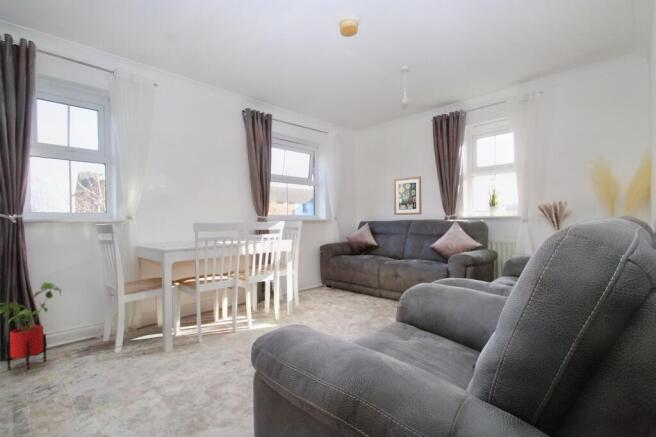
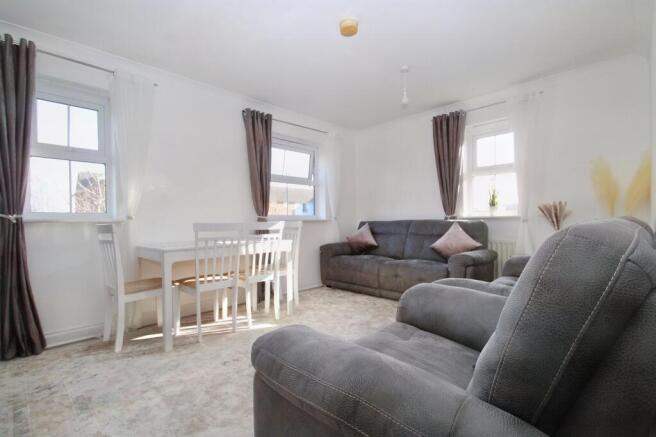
- house plant [0,281,63,371]
- wall art [393,175,422,216]
